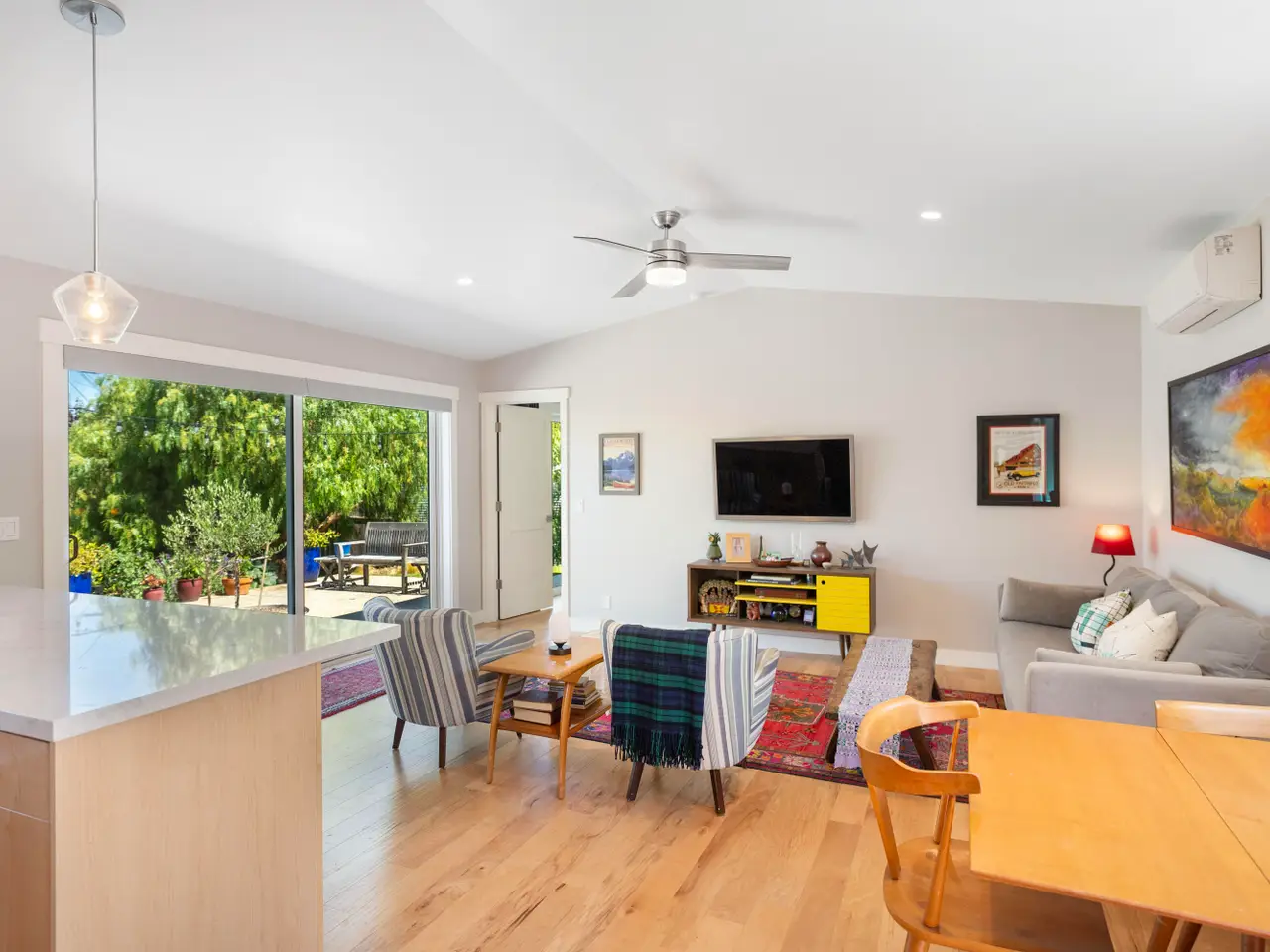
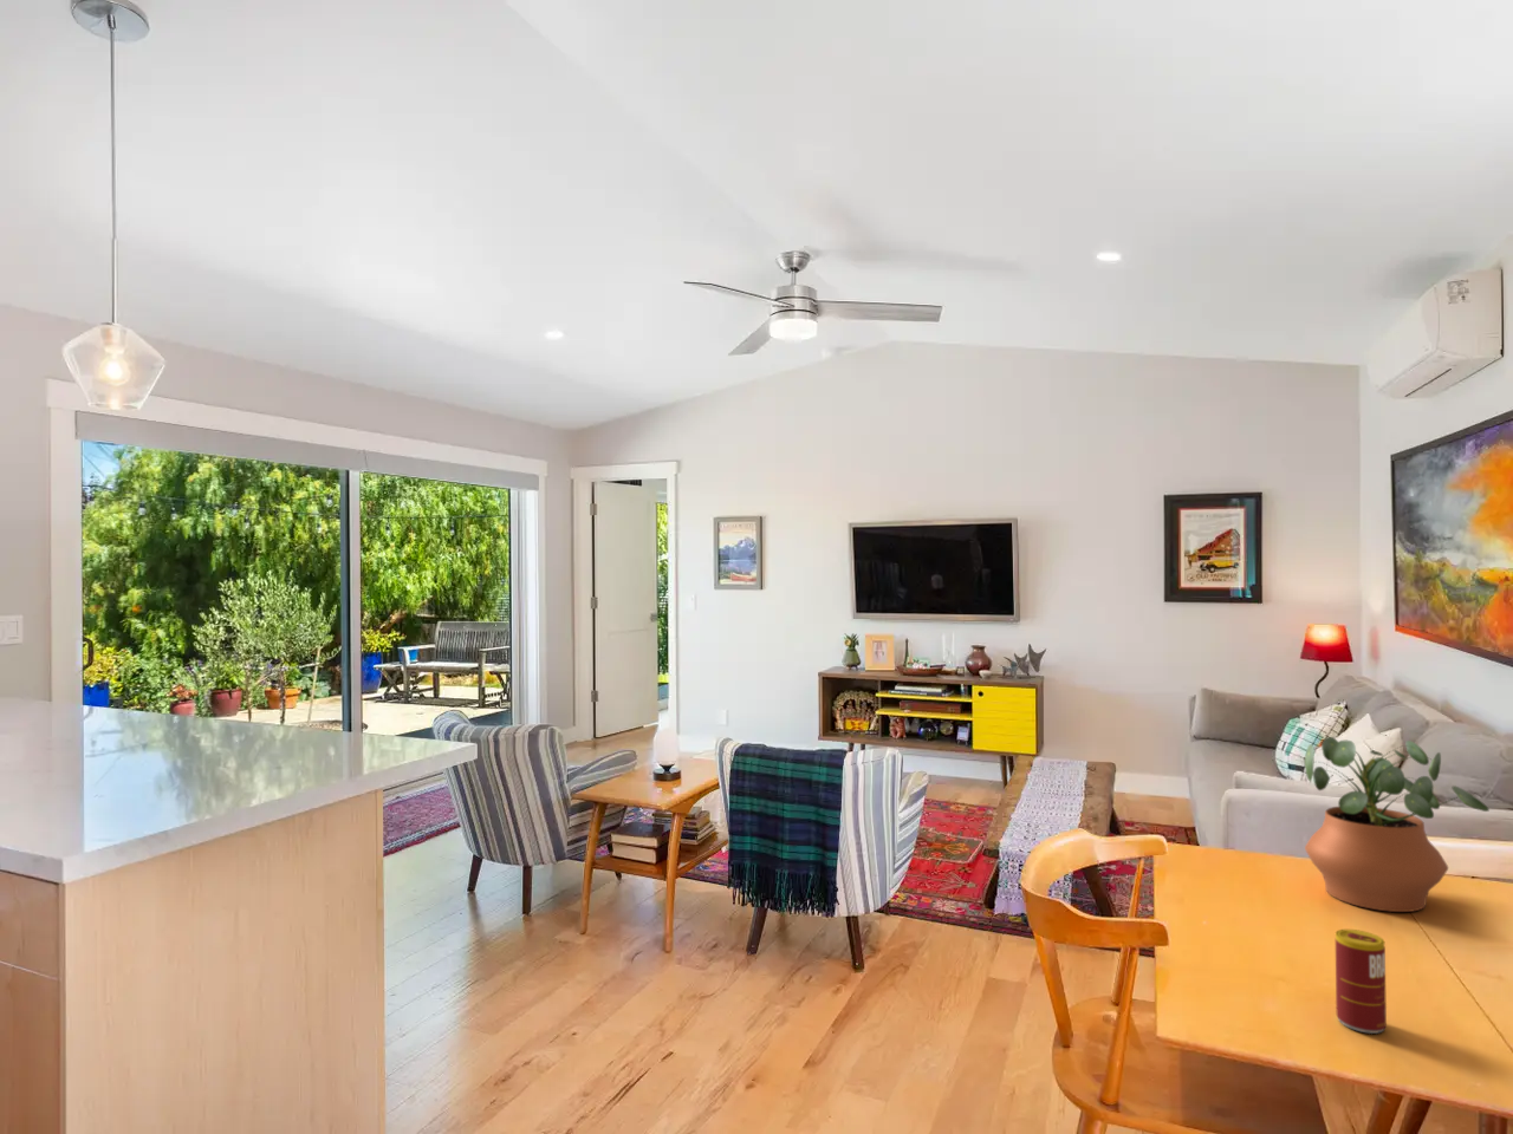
+ beverage can [1334,928,1388,1035]
+ potted plant [1303,736,1490,914]
